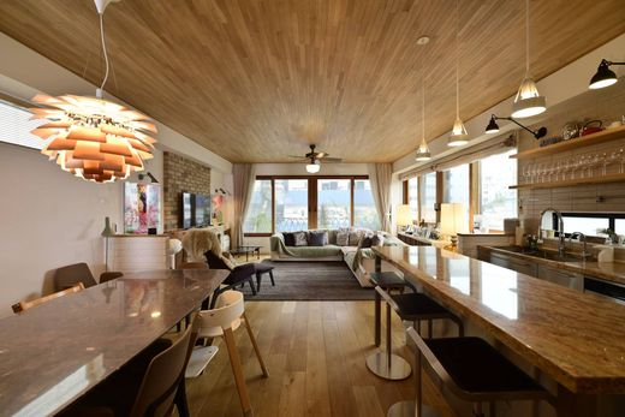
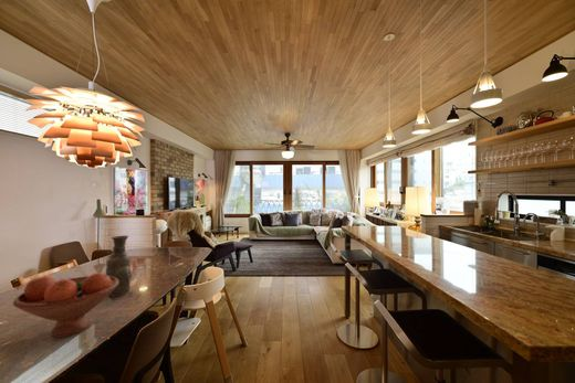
+ fruit bowl [12,272,118,338]
+ vase [105,234,133,297]
